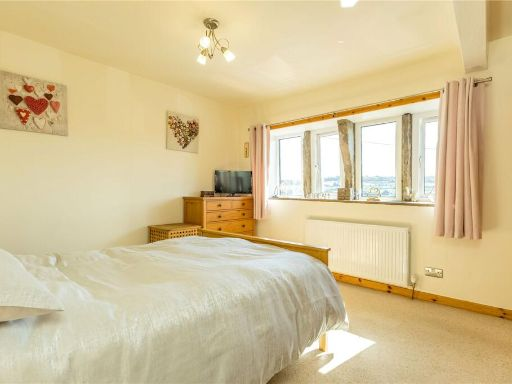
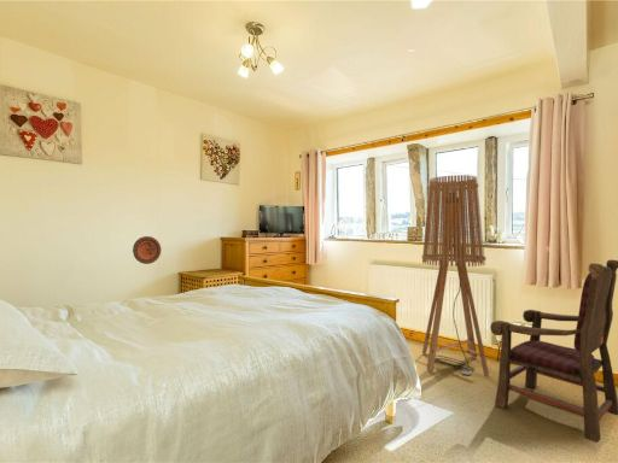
+ armchair [489,258,618,444]
+ decorative plate [132,235,162,265]
+ floor lamp [420,174,490,377]
